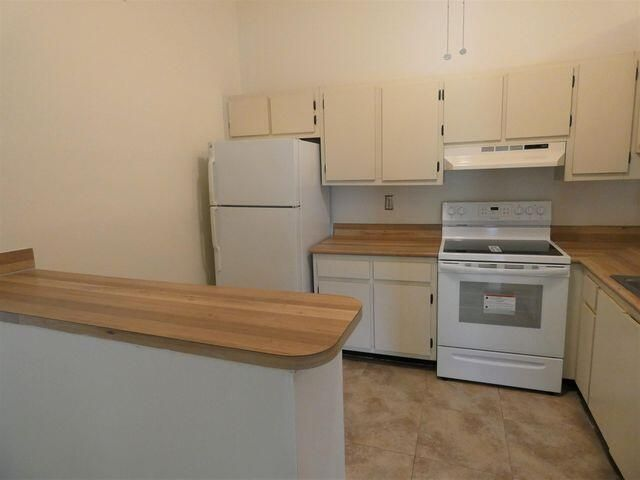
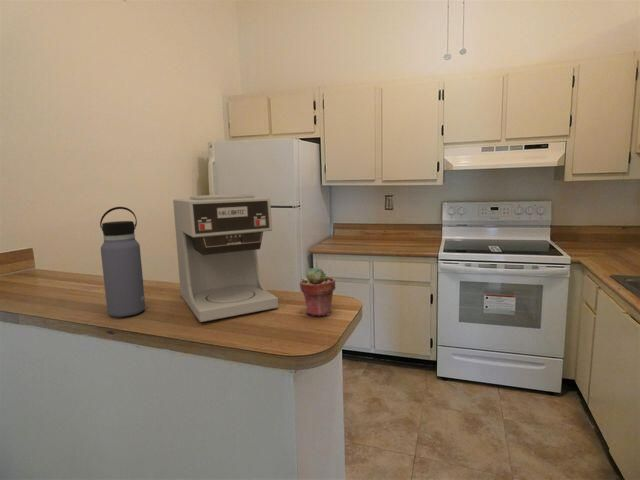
+ potted succulent [299,266,337,317]
+ water bottle [99,206,146,318]
+ coffee maker [172,193,279,323]
